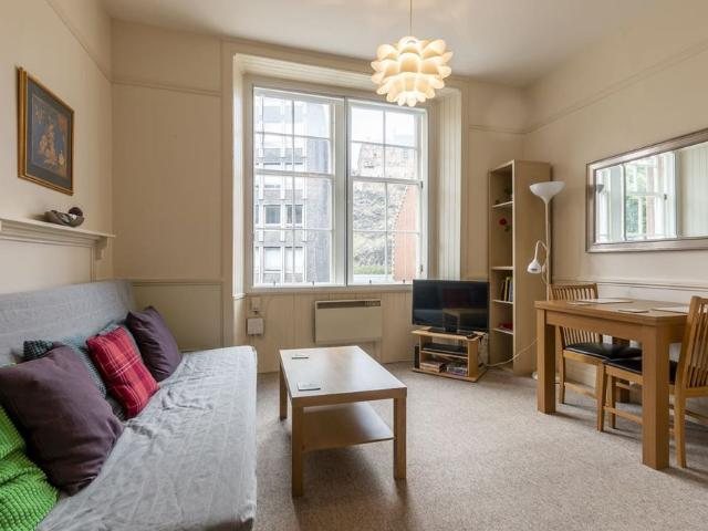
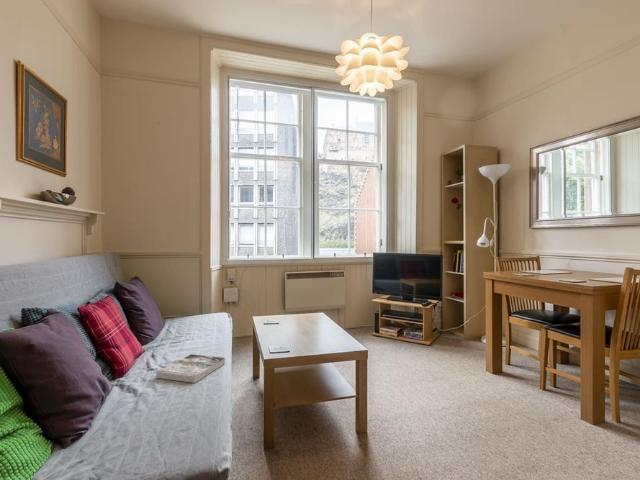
+ book [155,353,226,384]
